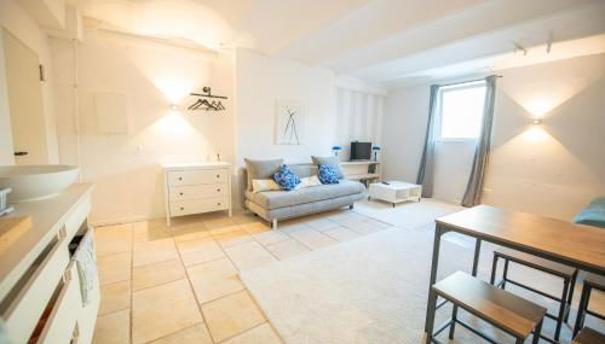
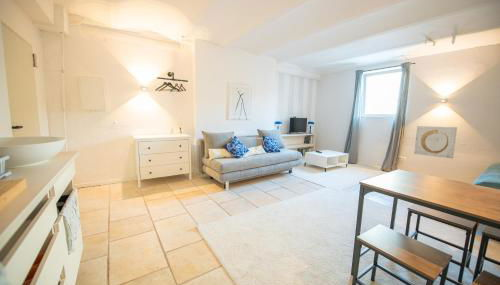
+ wall art [413,125,458,159]
